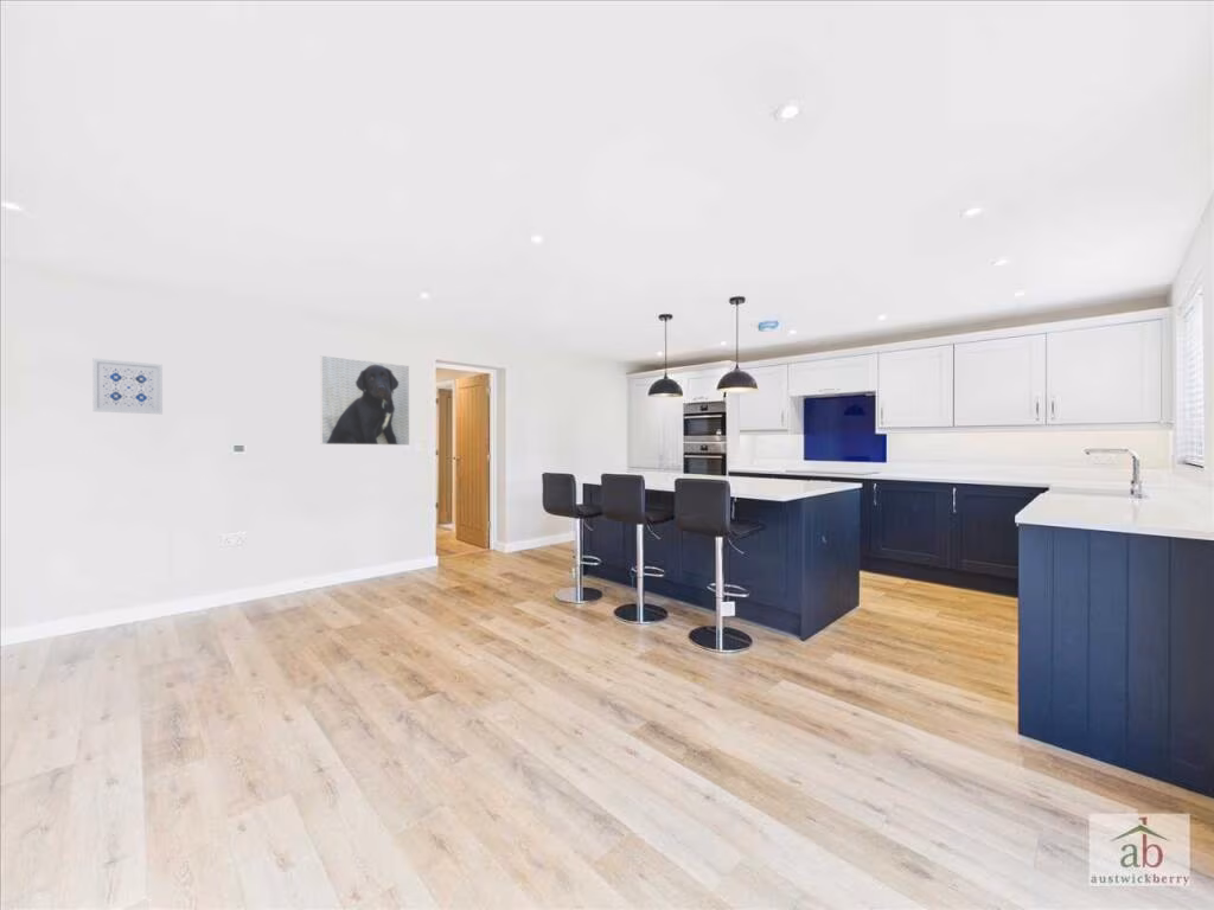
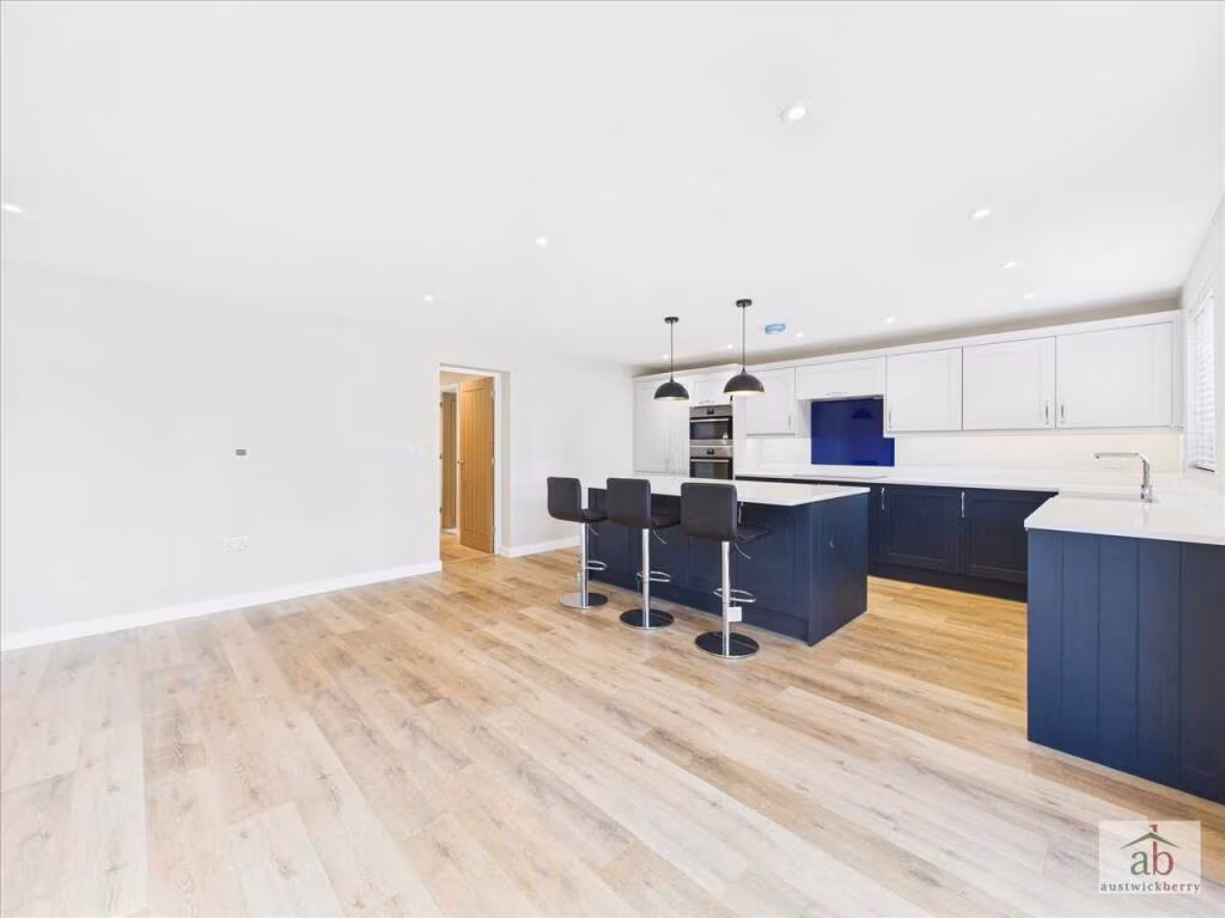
- wall art [91,358,164,415]
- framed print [319,354,410,447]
